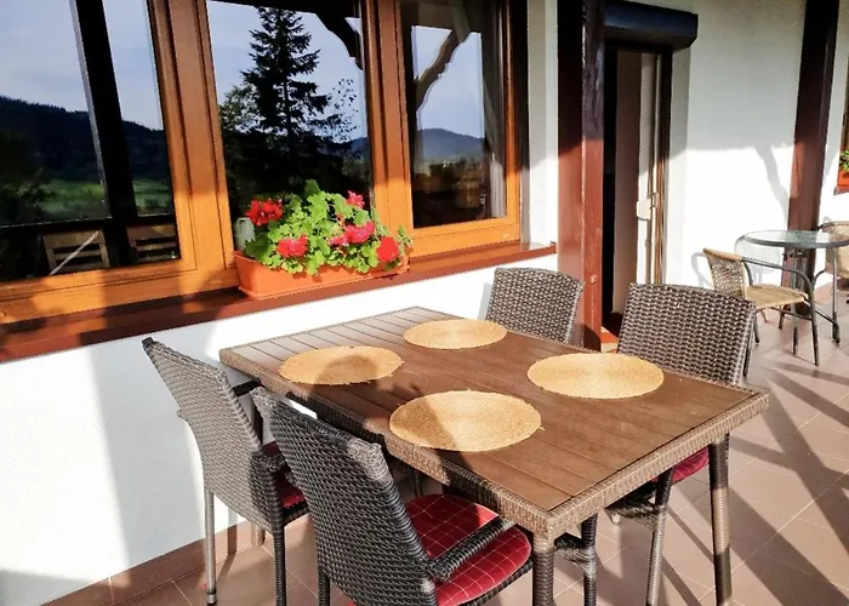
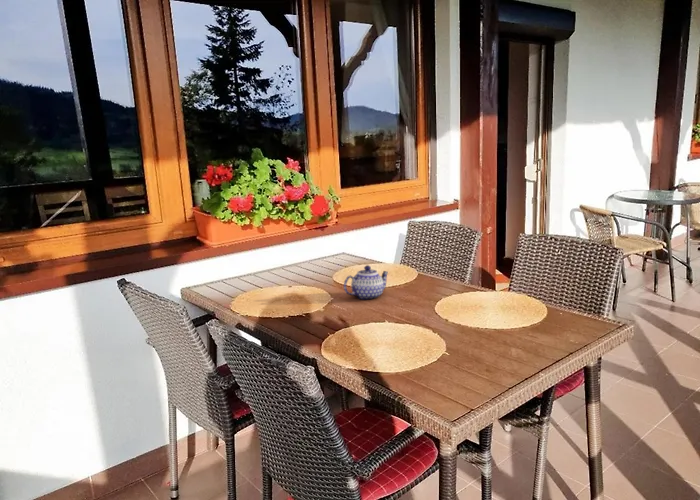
+ teapot [343,264,389,300]
